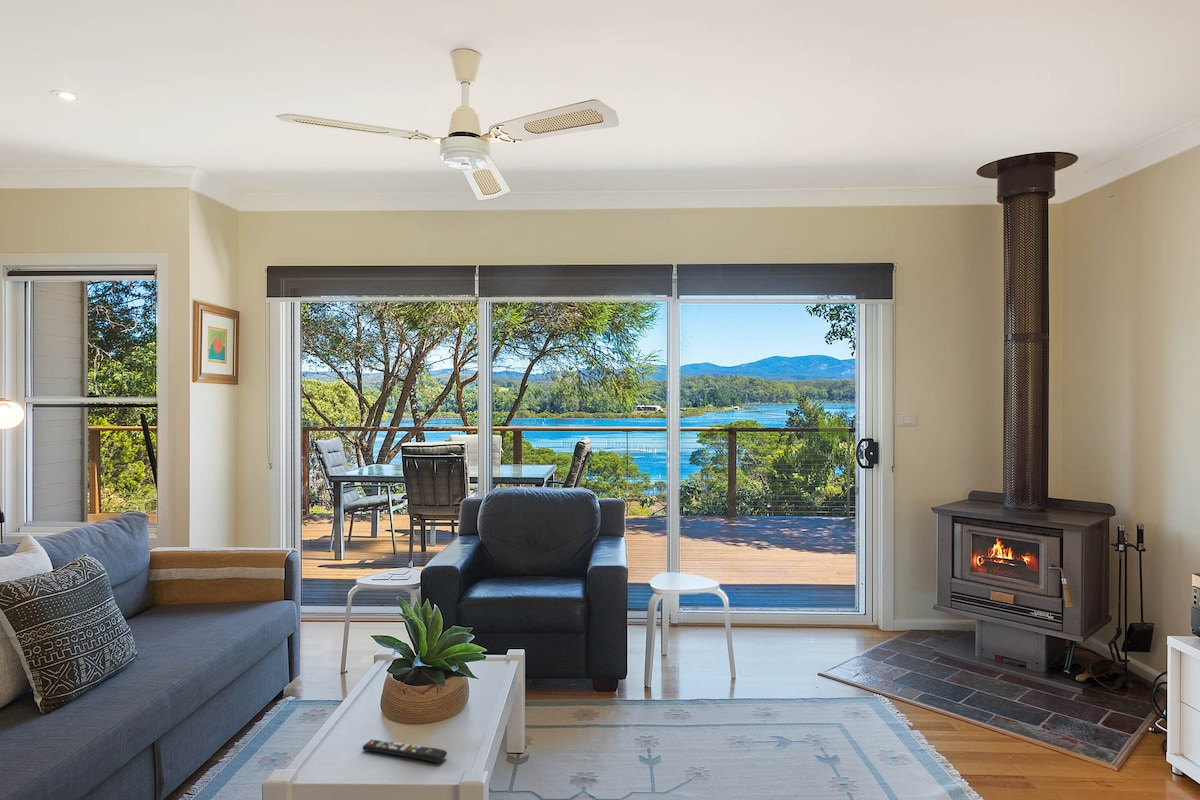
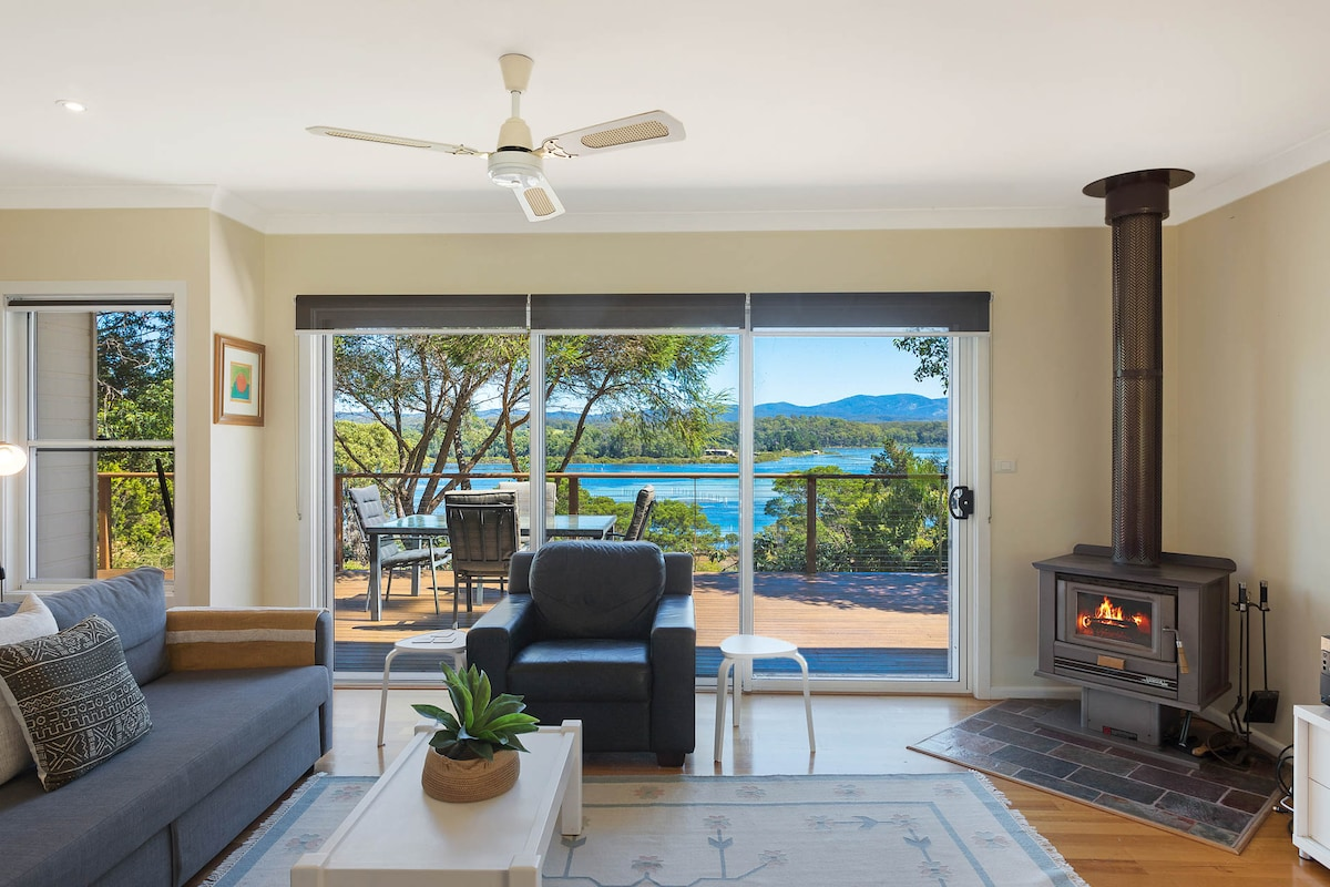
- remote control [361,738,448,764]
